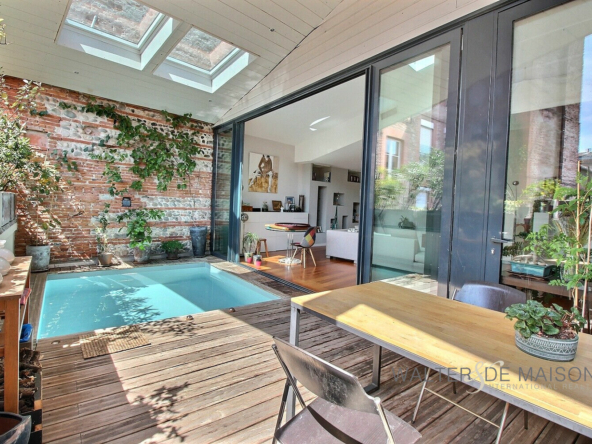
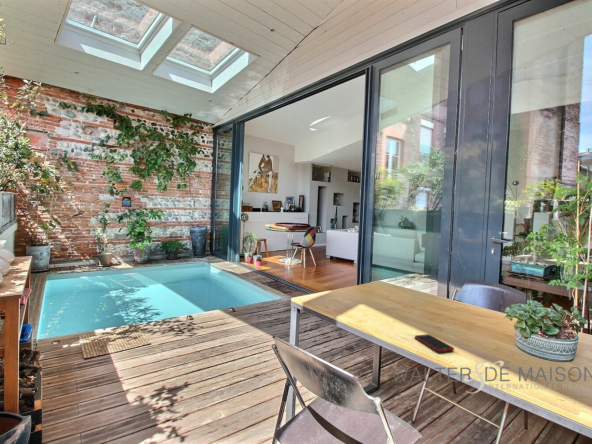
+ cell phone [414,333,455,353]
